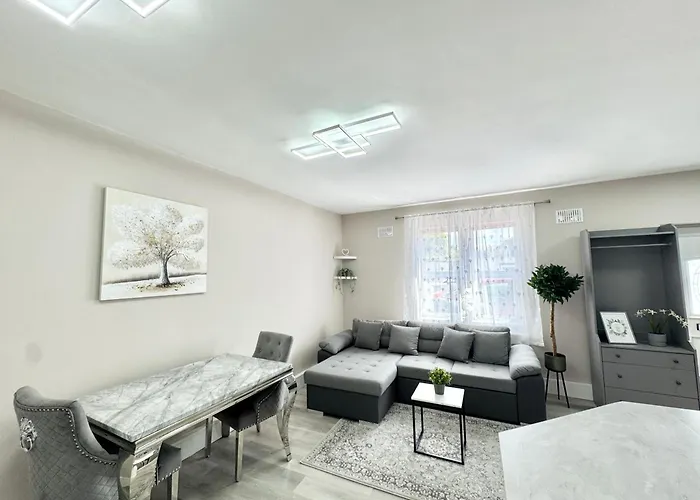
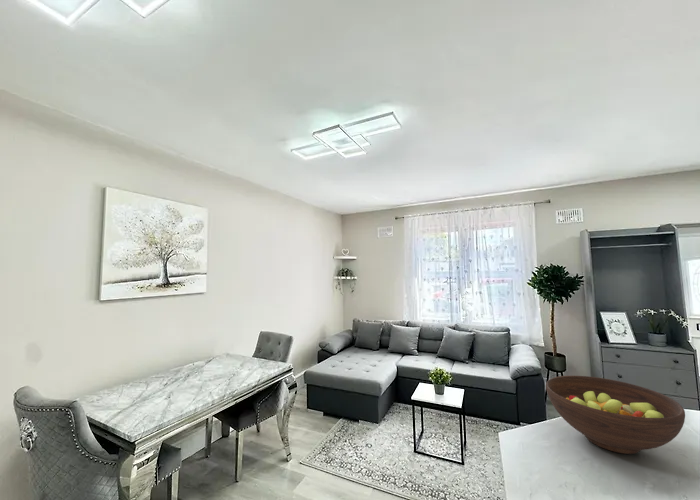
+ fruit bowl [545,375,686,455]
